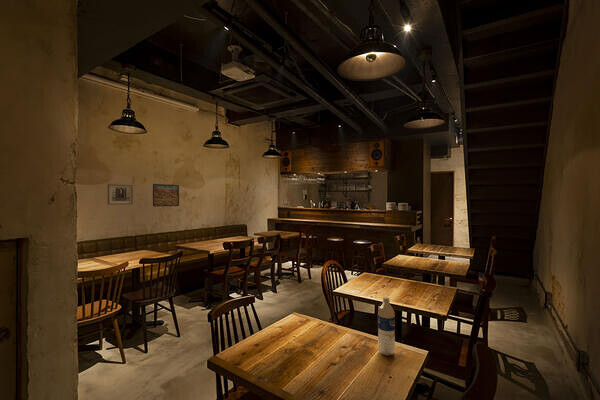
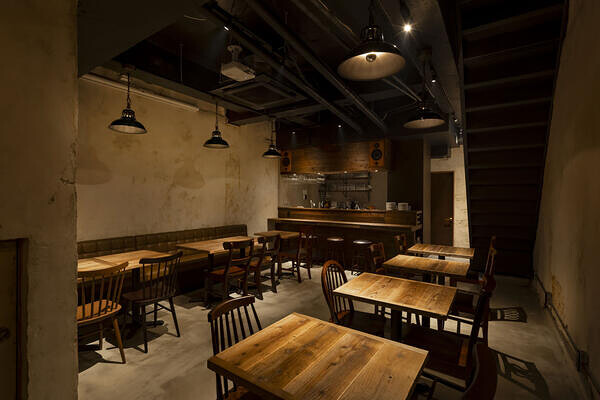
- wall art [107,183,134,206]
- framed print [152,183,180,208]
- water bottle [377,296,396,357]
